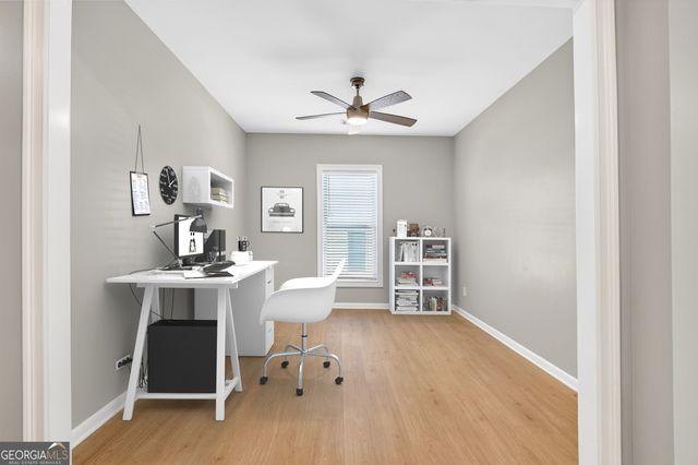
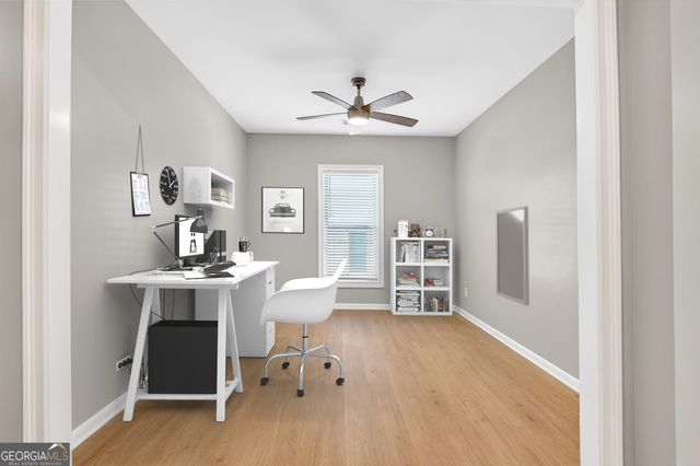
+ home mirror [494,206,530,306]
